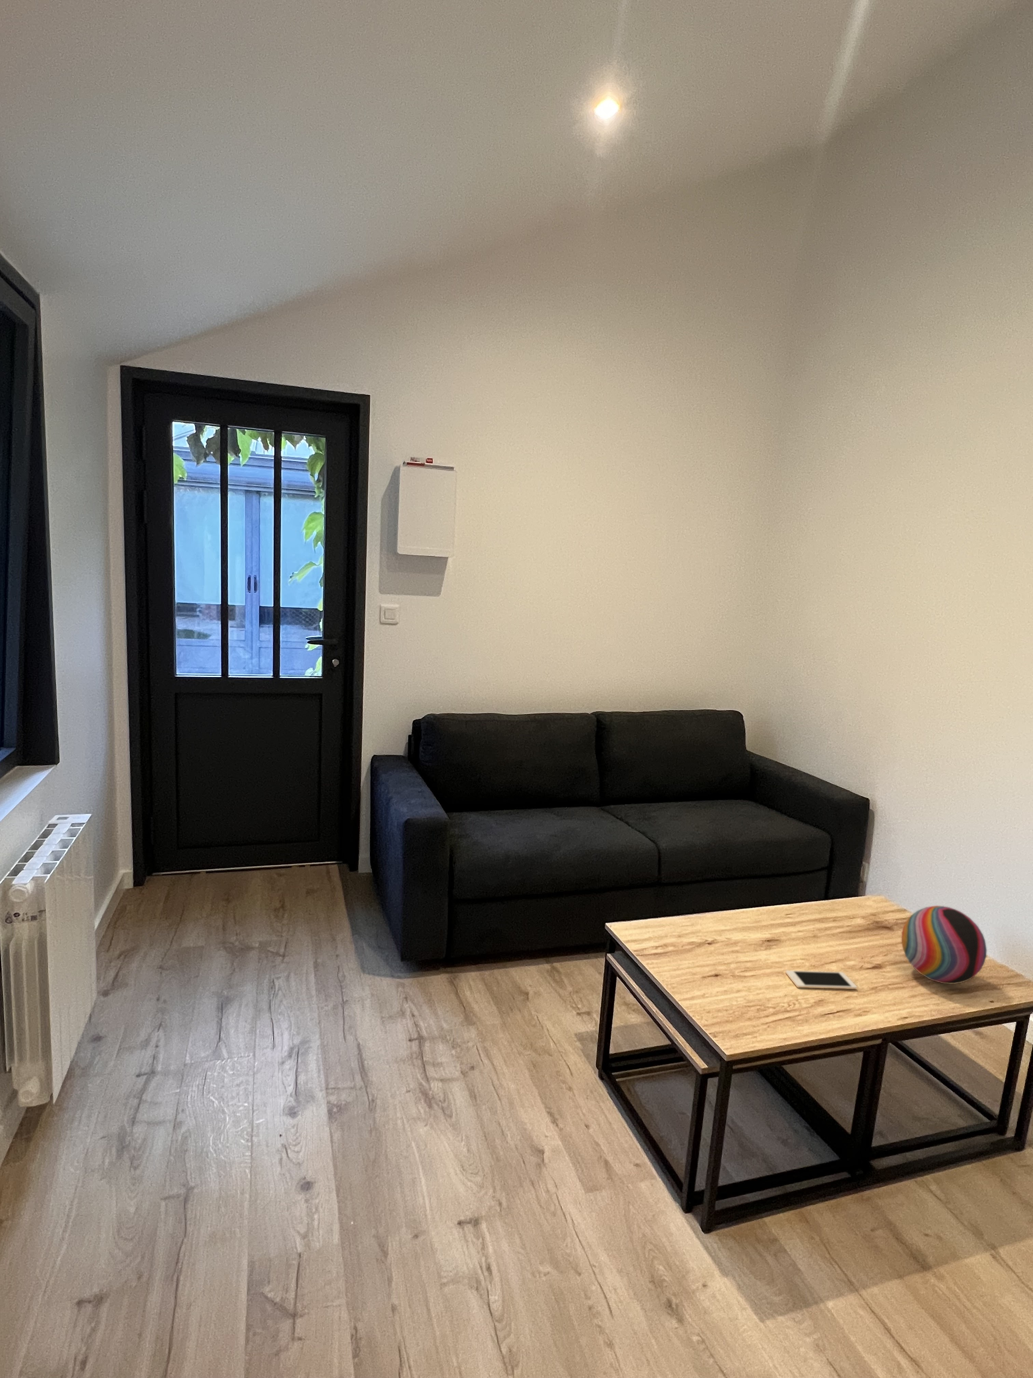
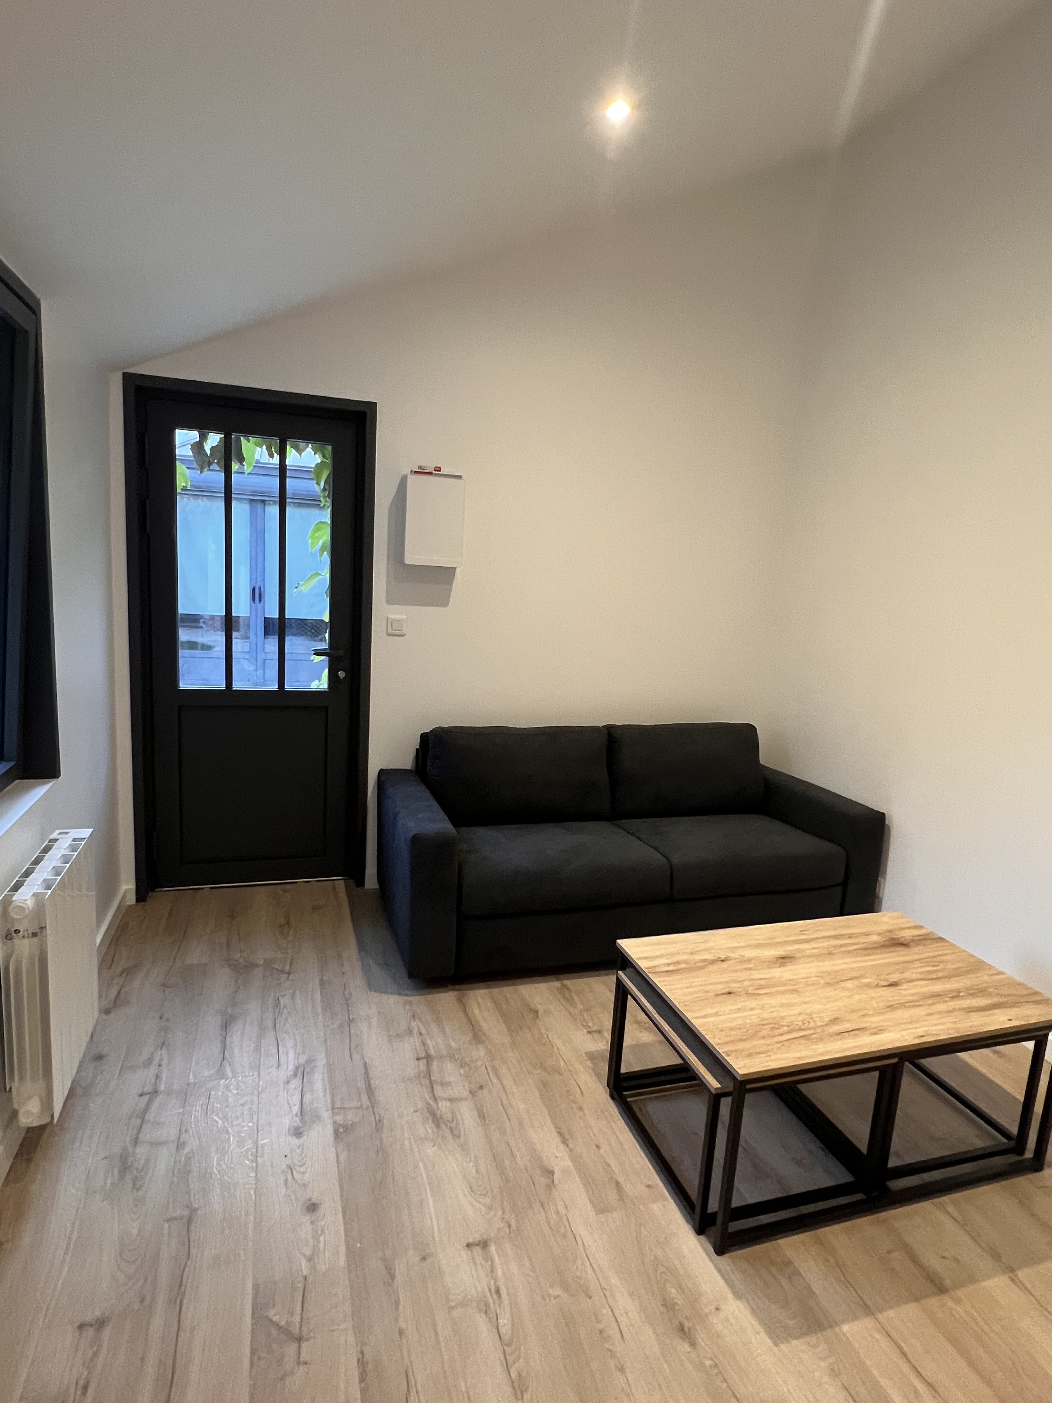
- cell phone [786,970,857,990]
- decorative ball [901,905,987,984]
